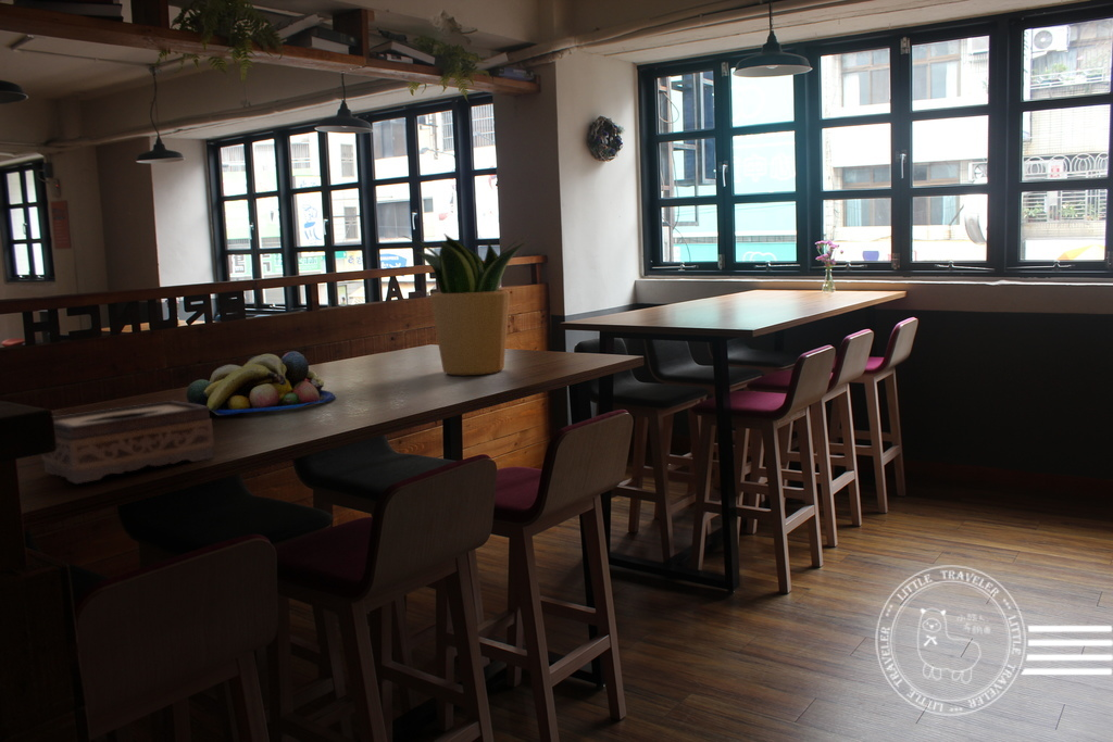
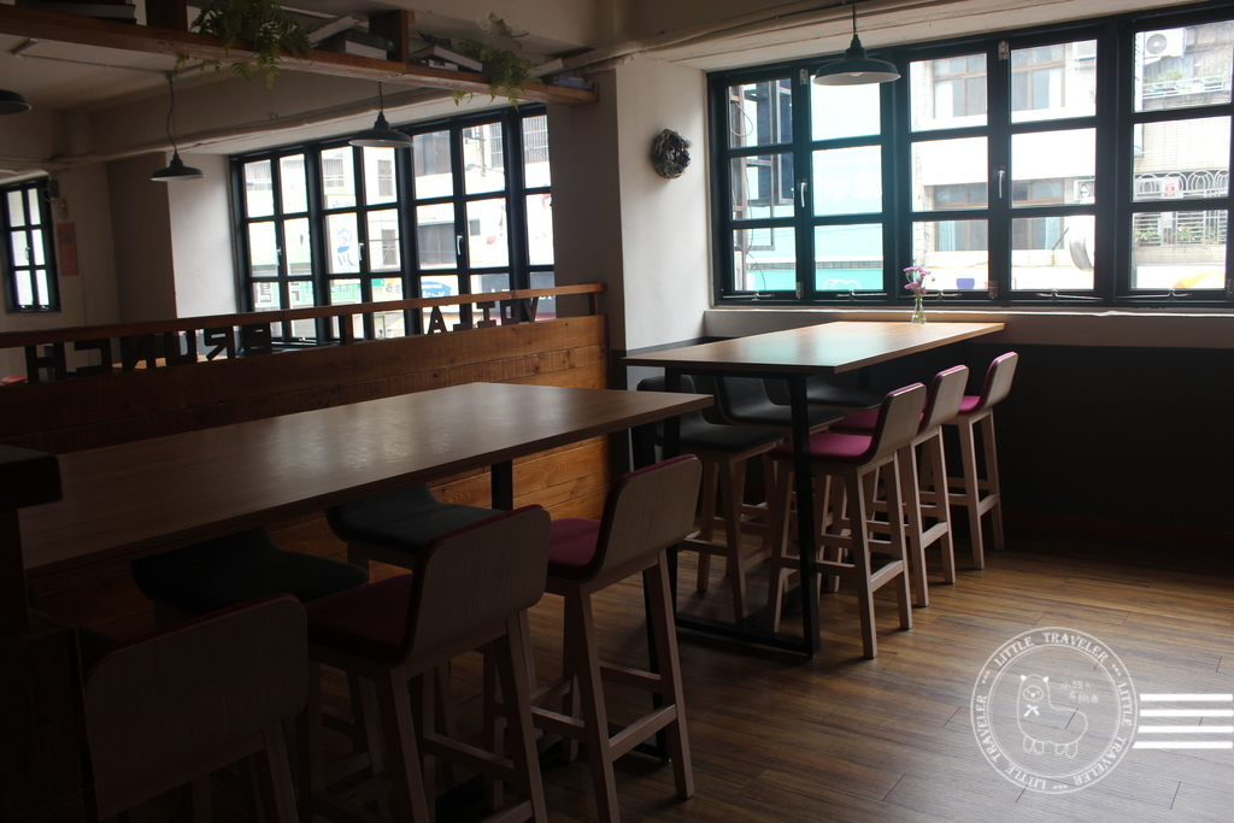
- tissue box [40,400,215,485]
- potted plant [401,234,529,376]
- fruit bowl [185,351,337,416]
